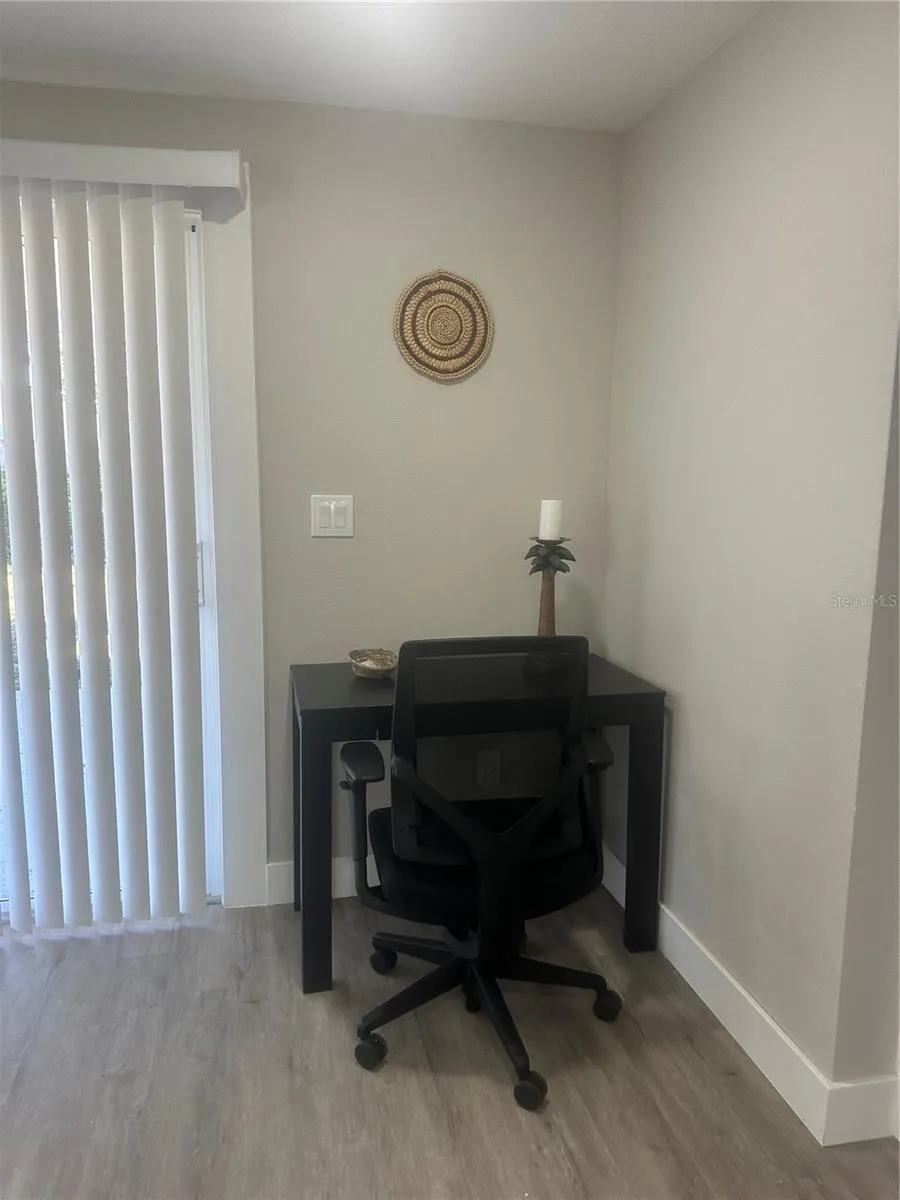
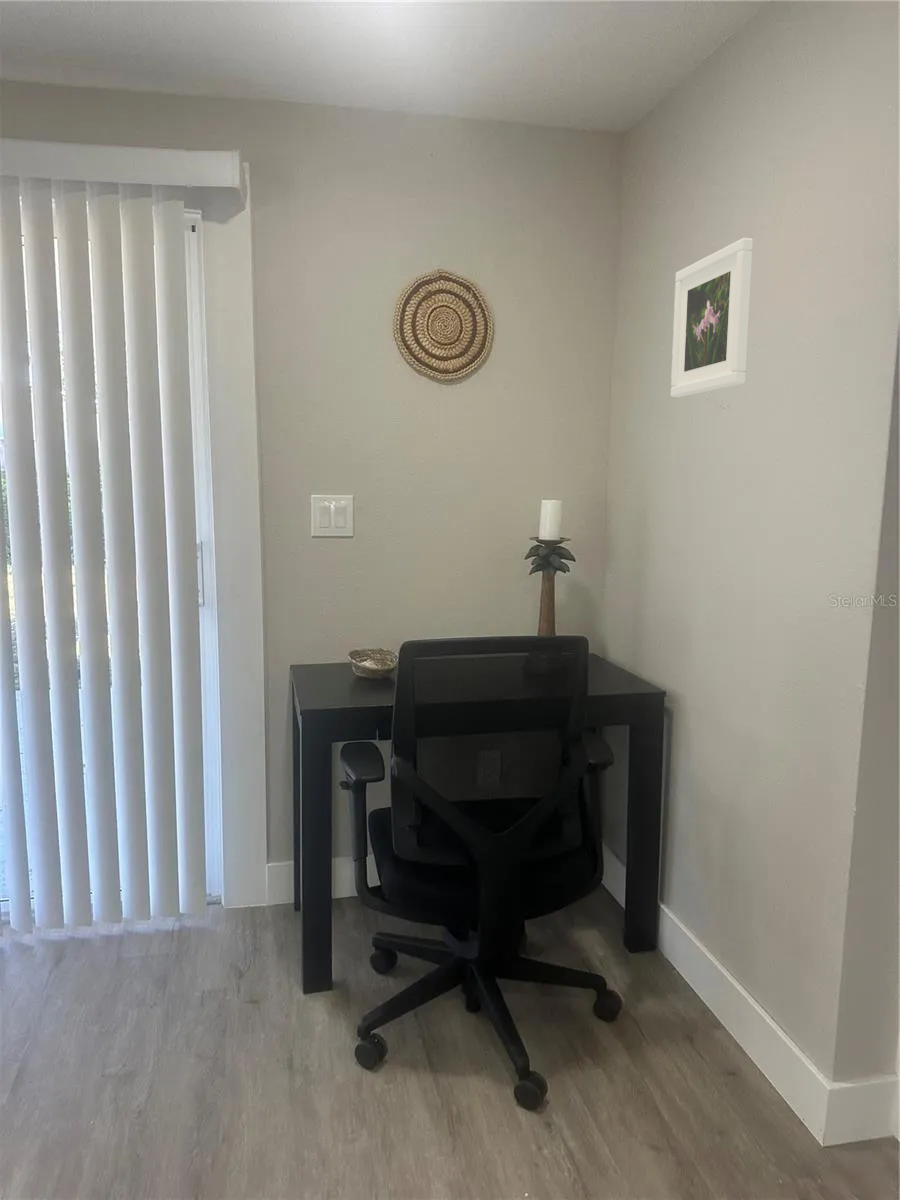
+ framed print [670,237,754,398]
